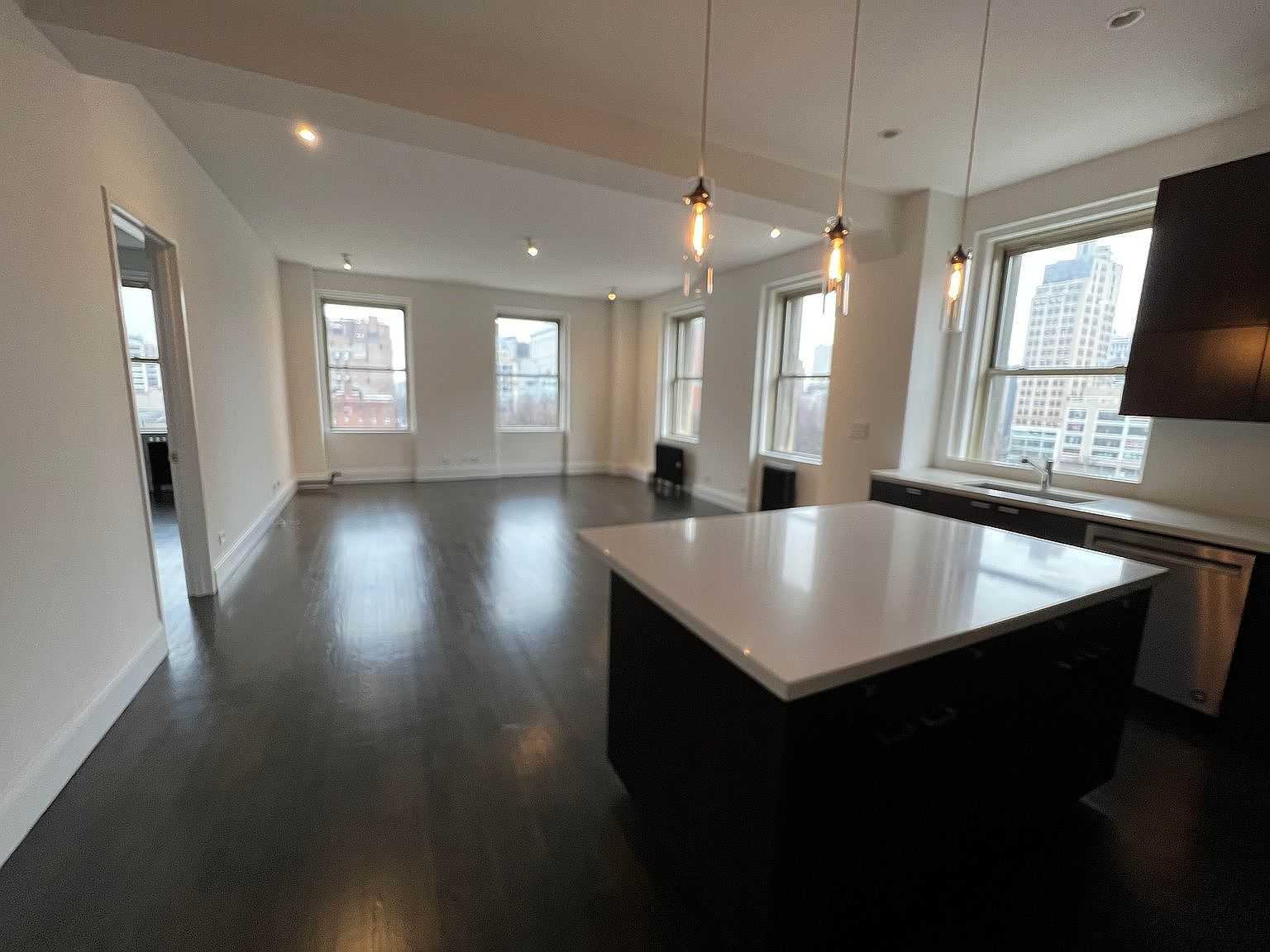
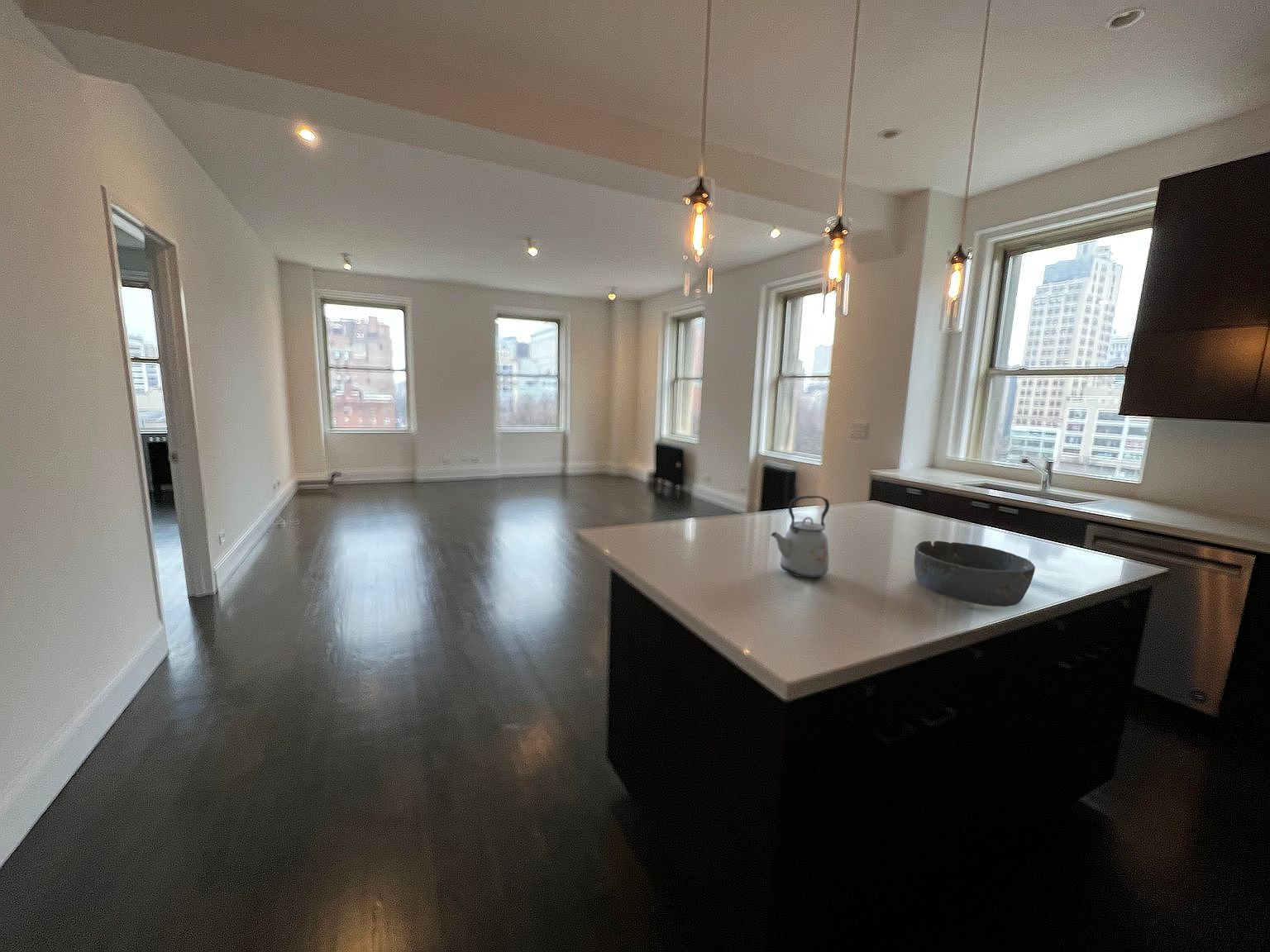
+ kettle [770,495,830,578]
+ bowl [914,540,1036,607]
